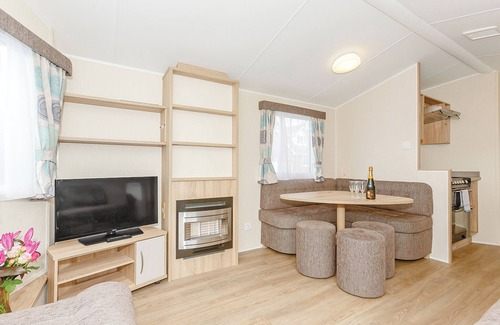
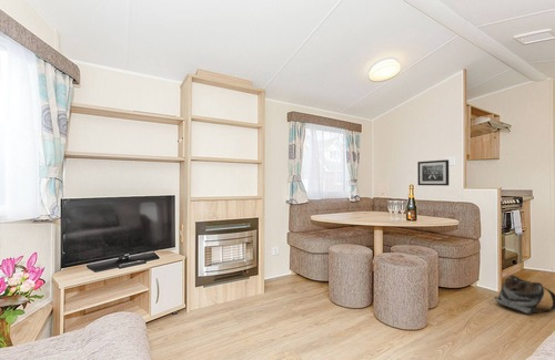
+ backpack [494,275,555,316]
+ wall art [416,158,450,187]
